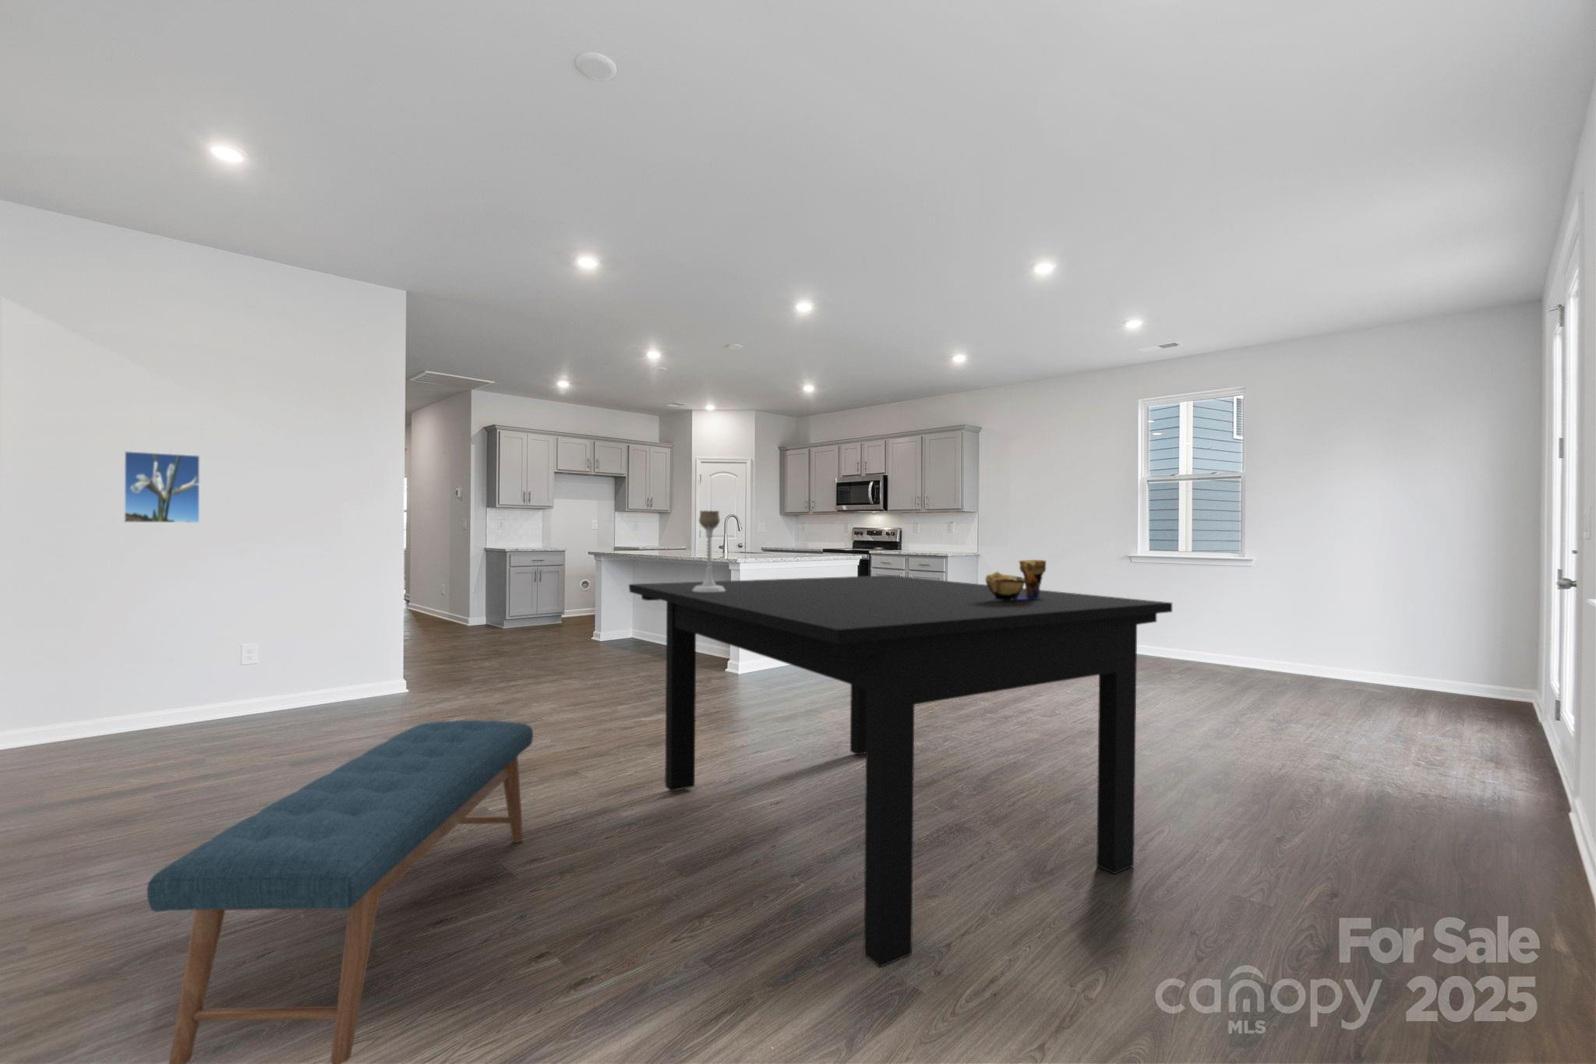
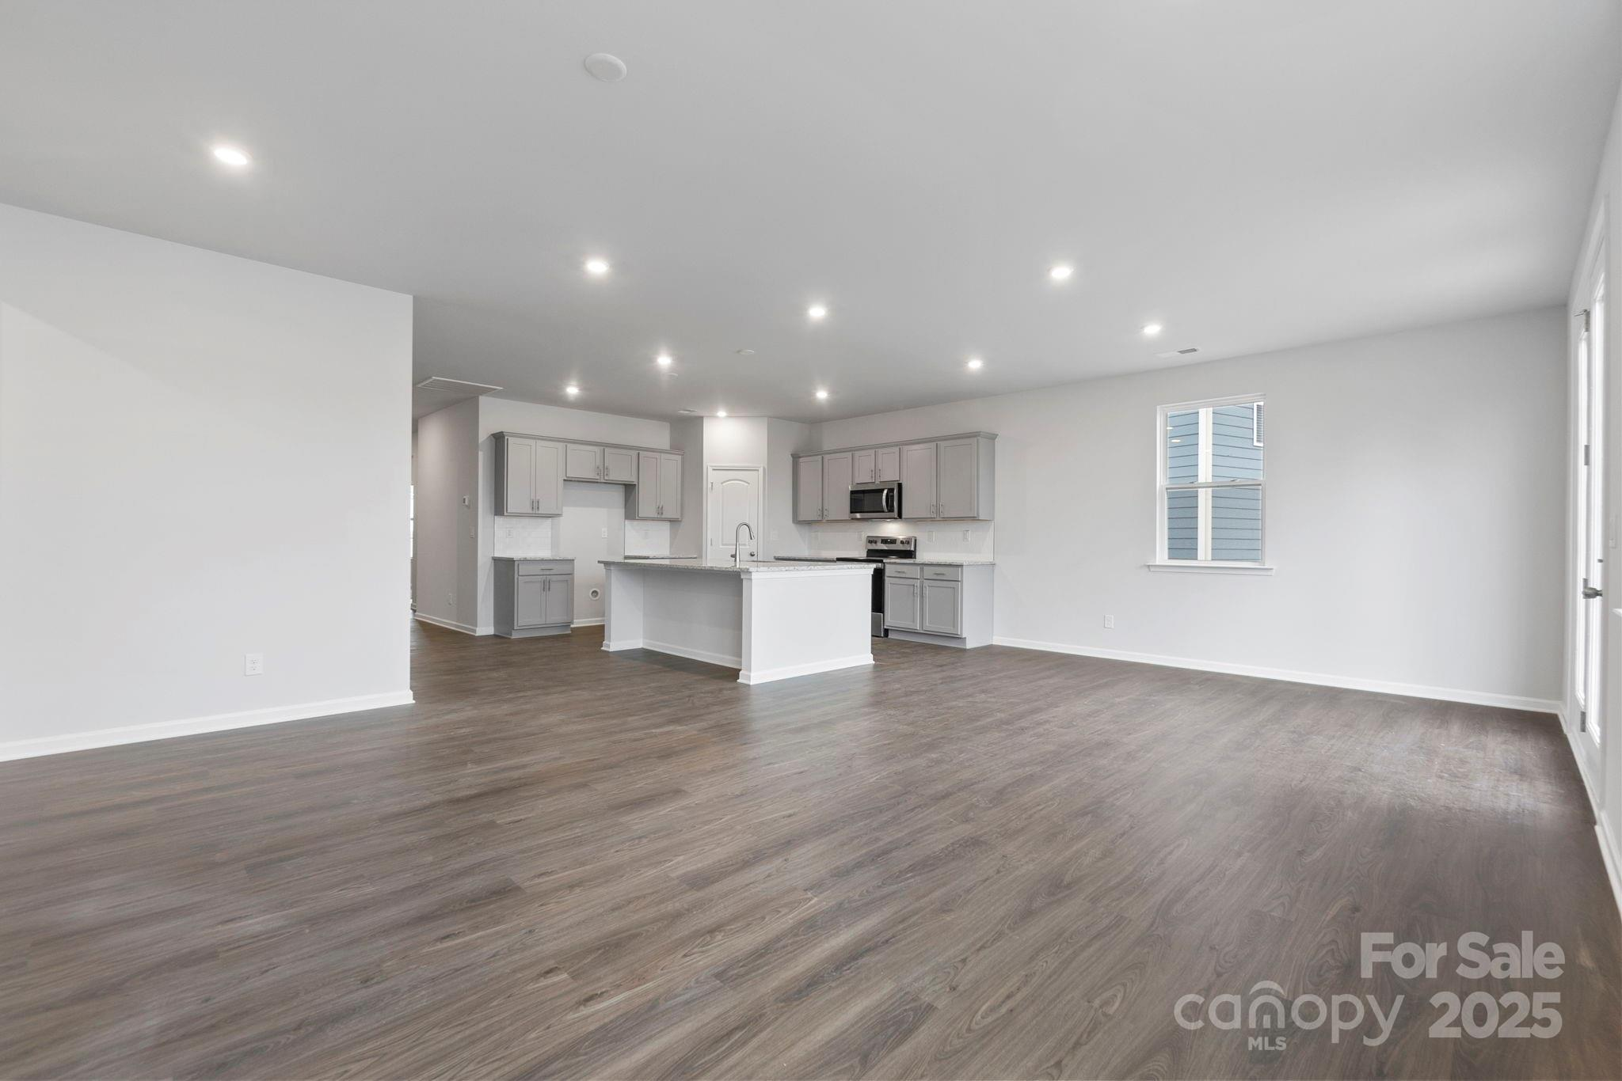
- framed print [124,450,201,524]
- candle holder [692,509,726,593]
- dining table [628,575,1173,968]
- decorative bowl [984,559,1046,601]
- bench [146,720,534,1064]
